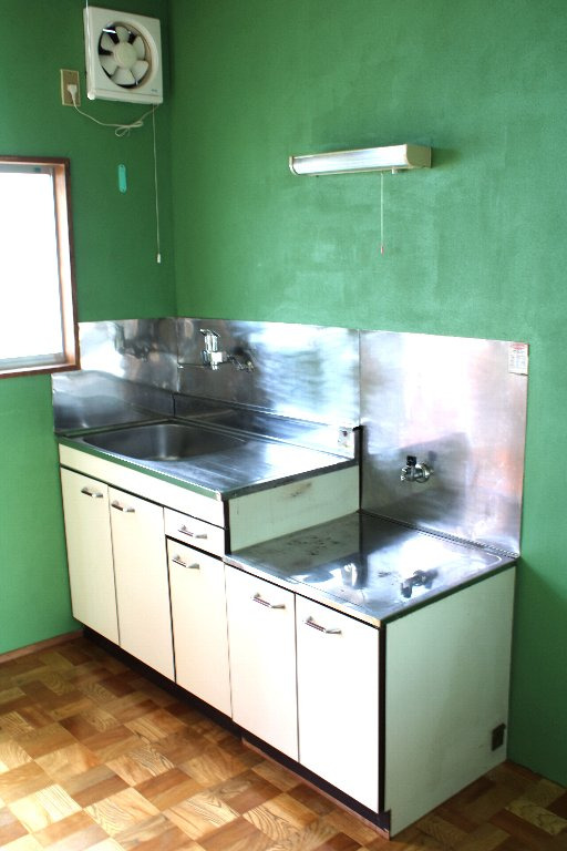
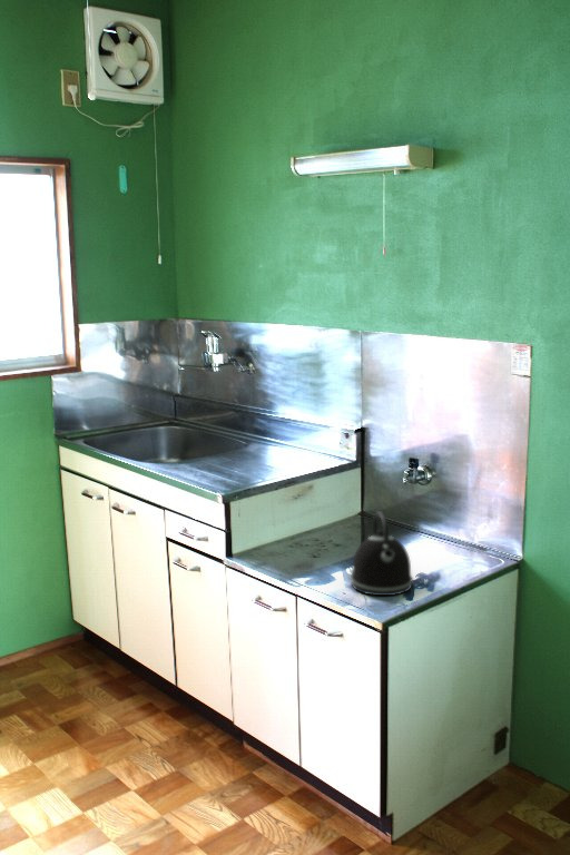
+ kettle [350,510,414,597]
